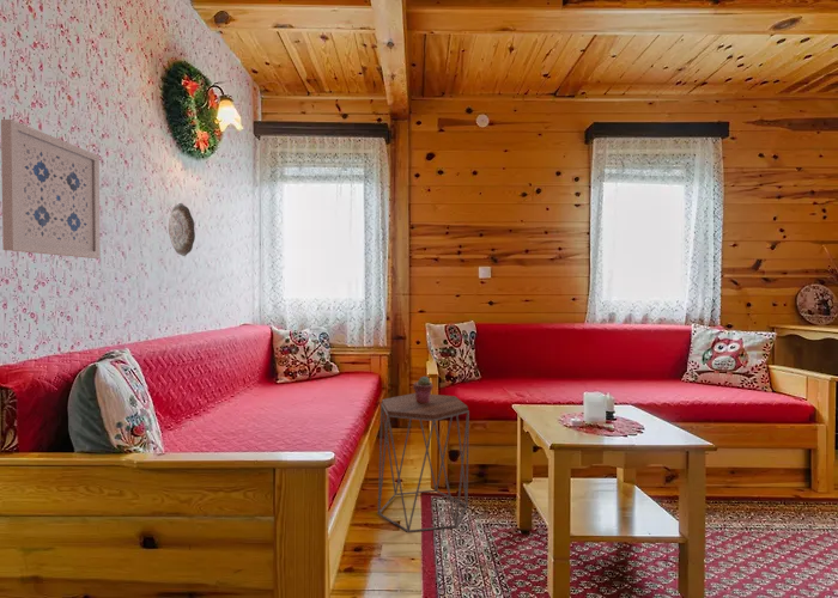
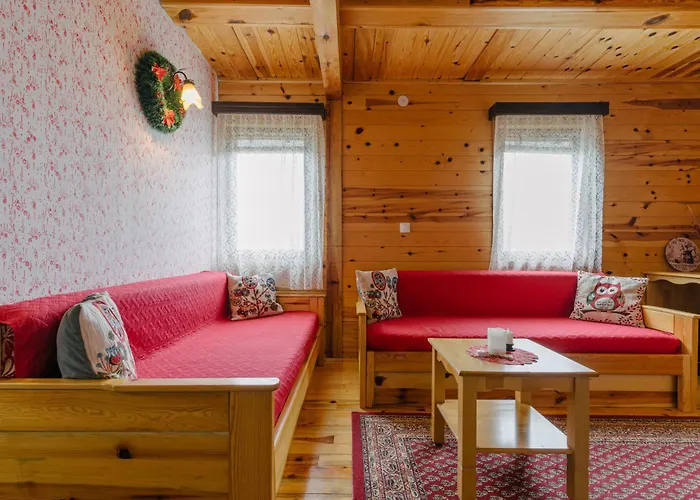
- potted succulent [412,376,435,403]
- wall art [0,118,102,260]
- decorative plate [168,202,196,257]
- side table [377,392,470,533]
